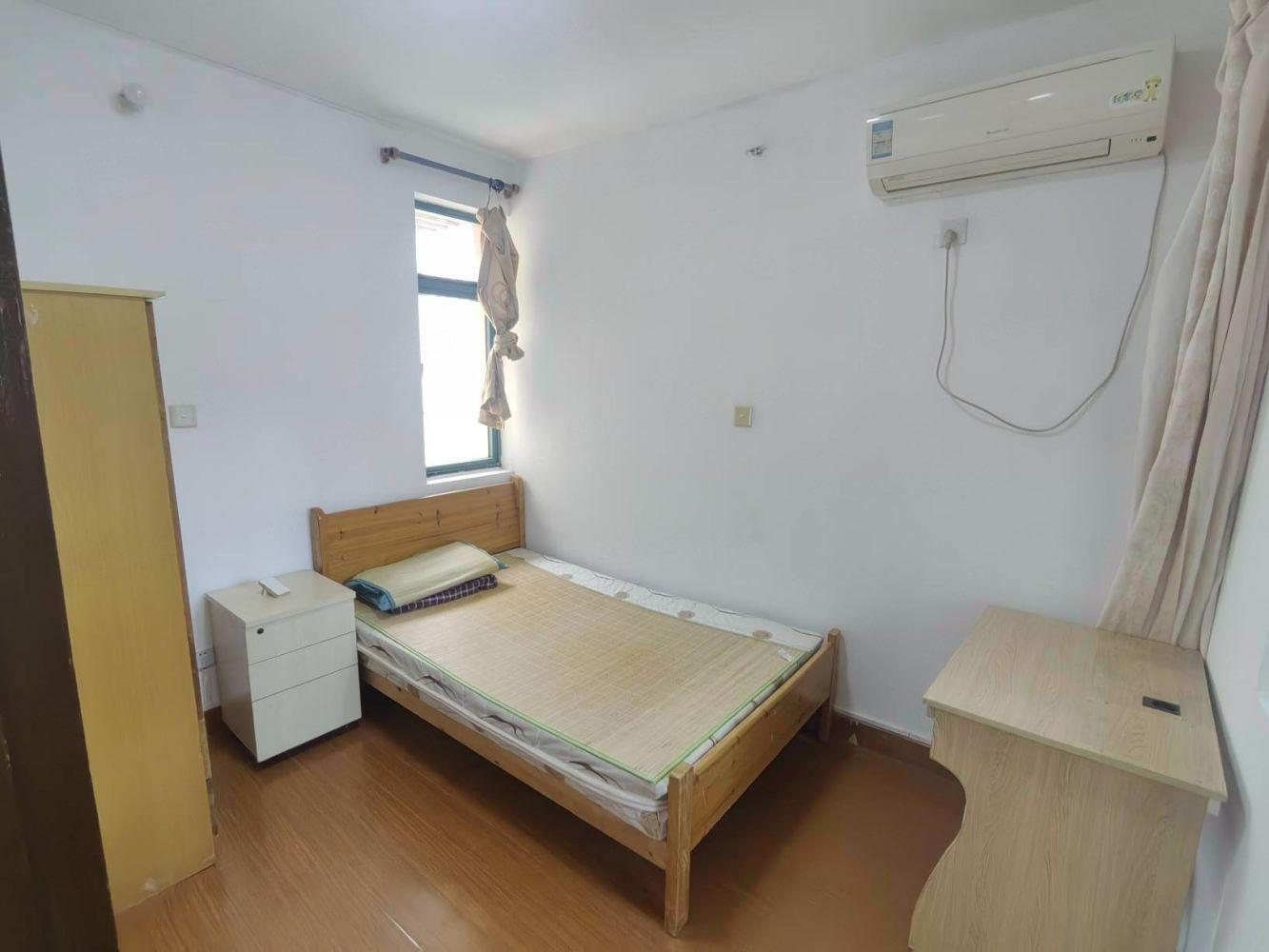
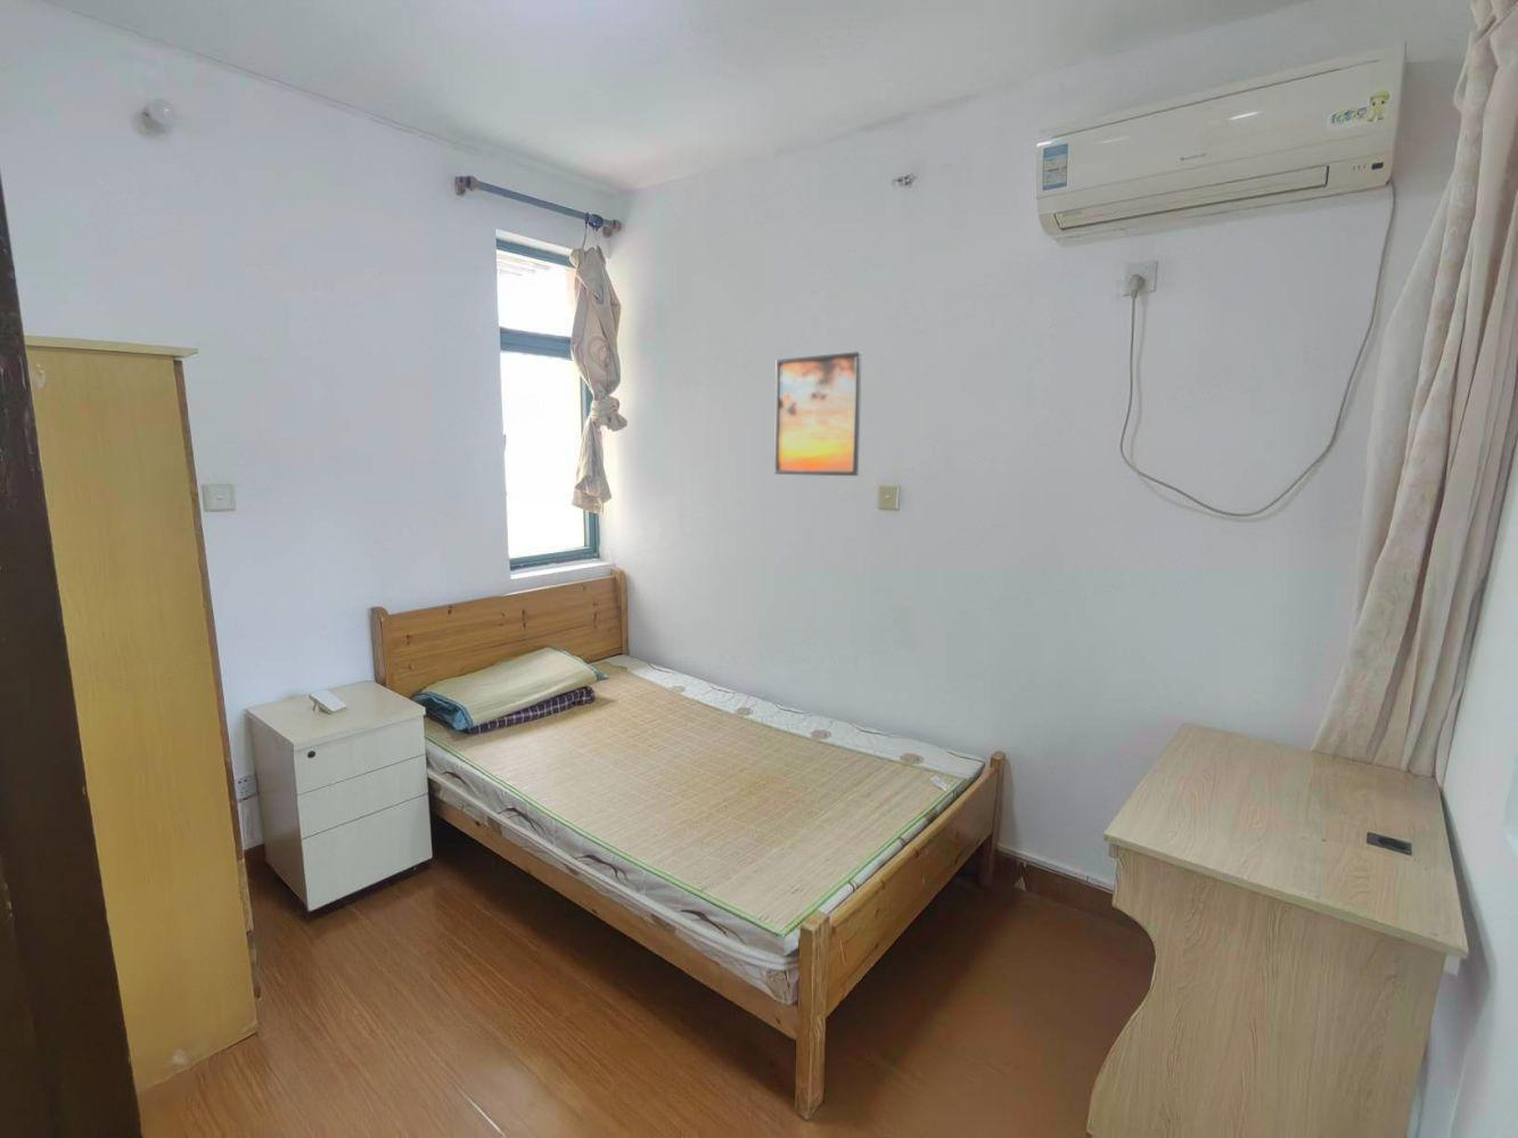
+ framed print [773,350,864,477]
